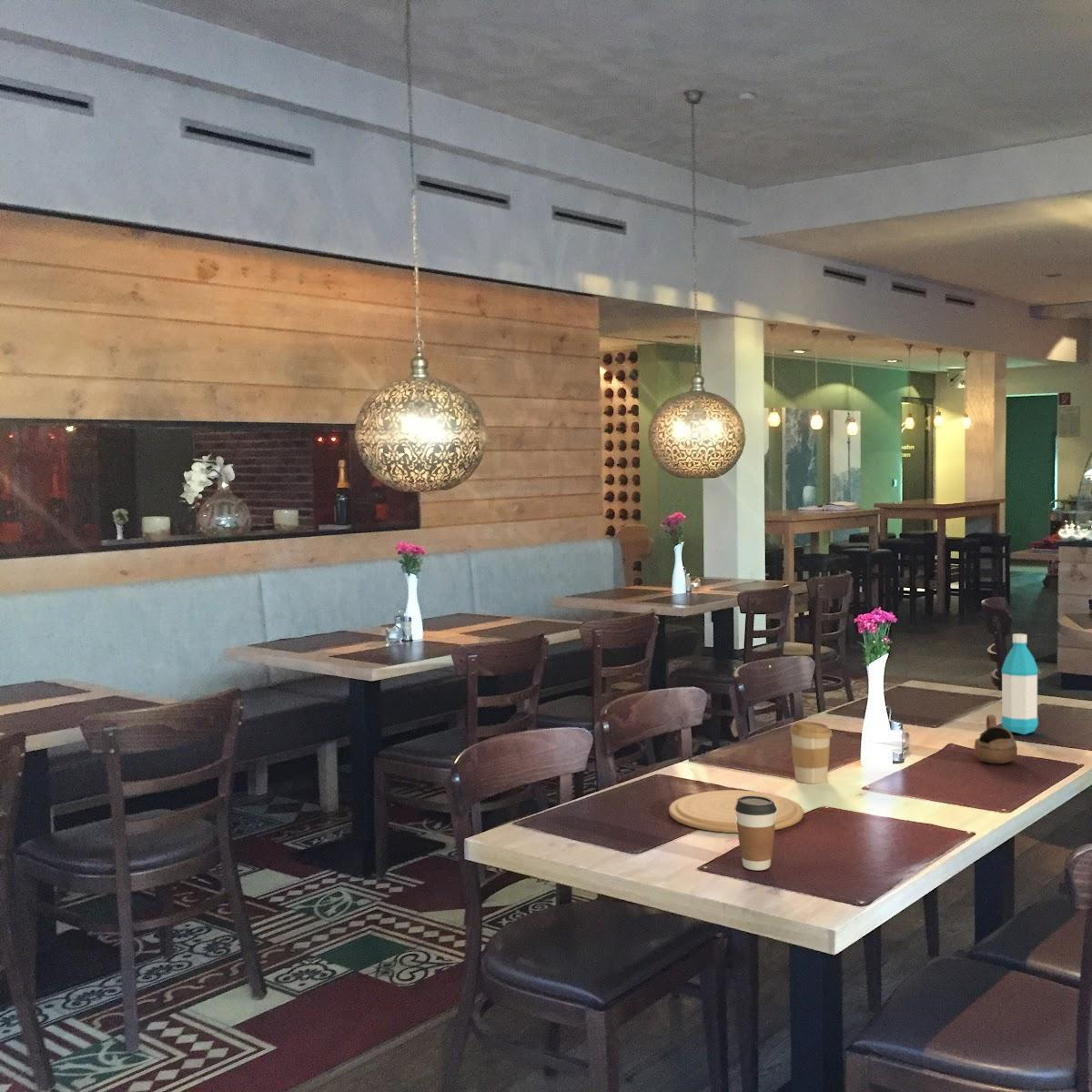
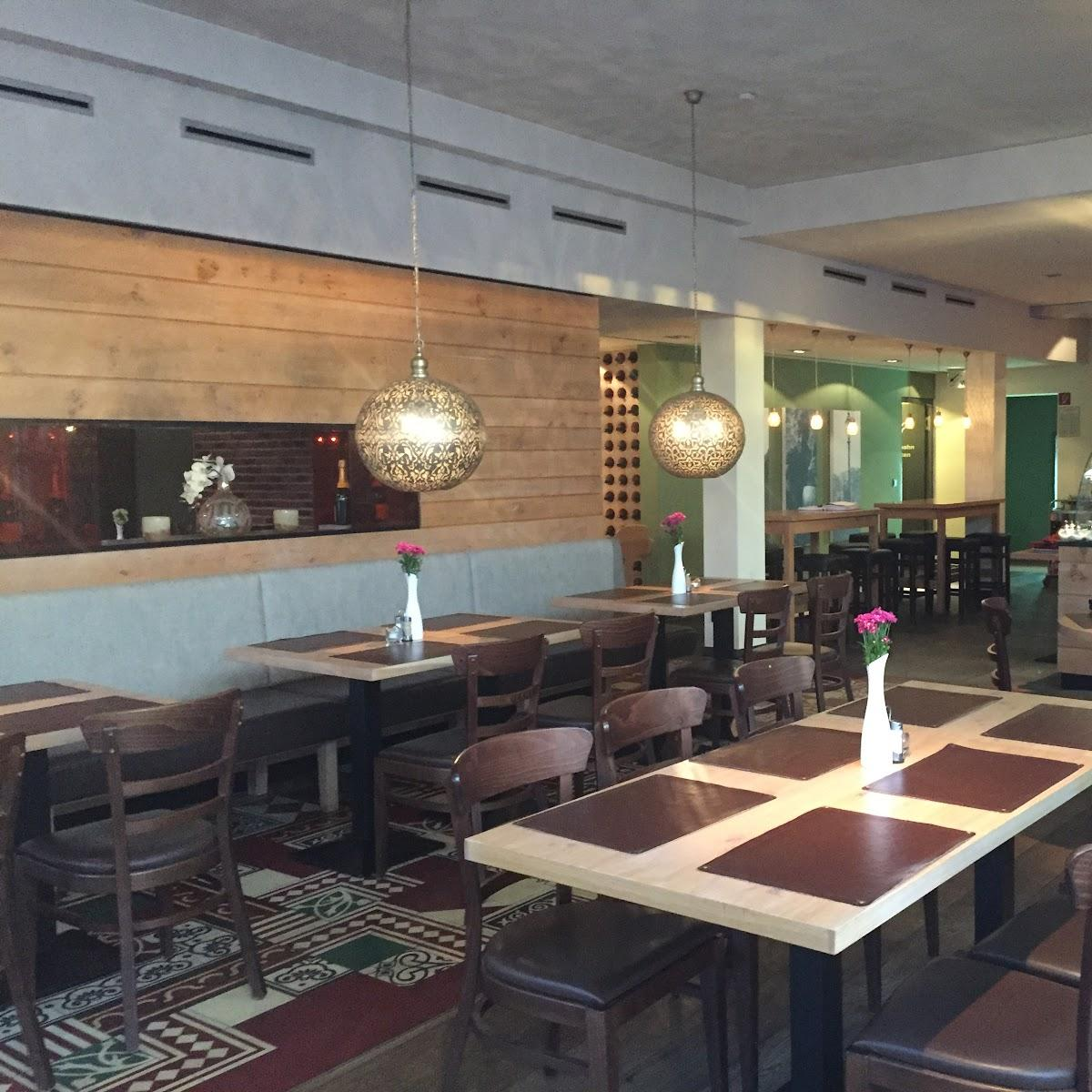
- cup [973,714,1018,764]
- coffee cup [789,720,834,784]
- coffee cup [735,795,777,872]
- plate [668,789,804,834]
- water bottle [1000,632,1039,735]
